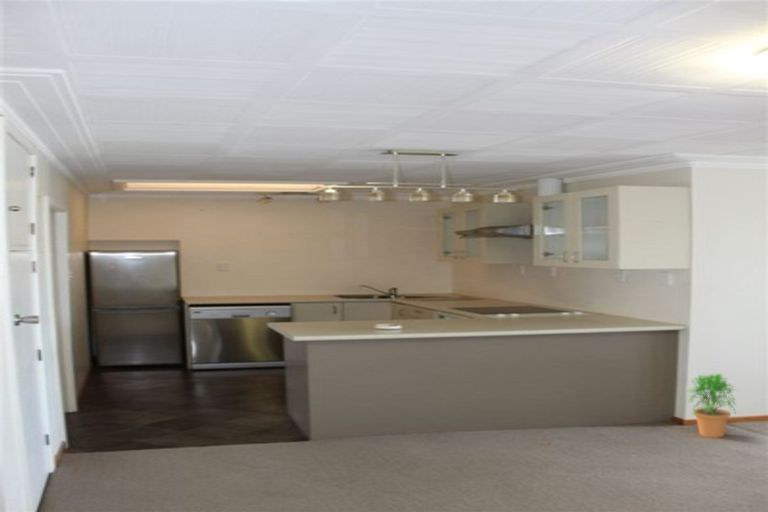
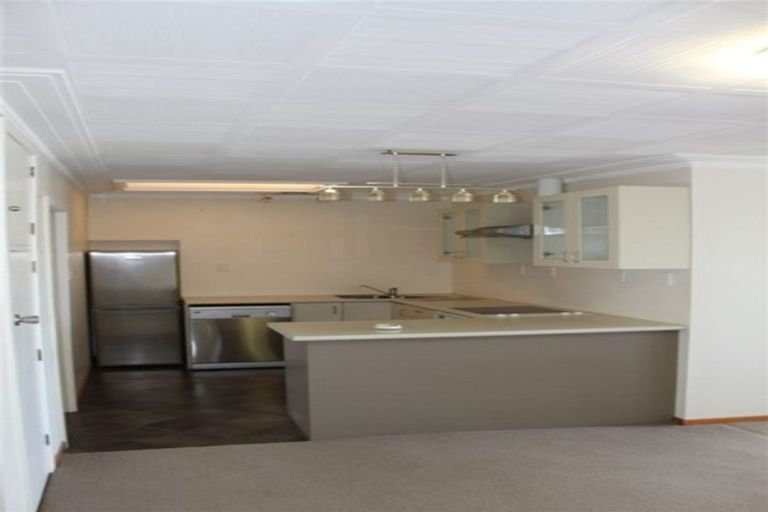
- potted plant [683,372,739,438]
